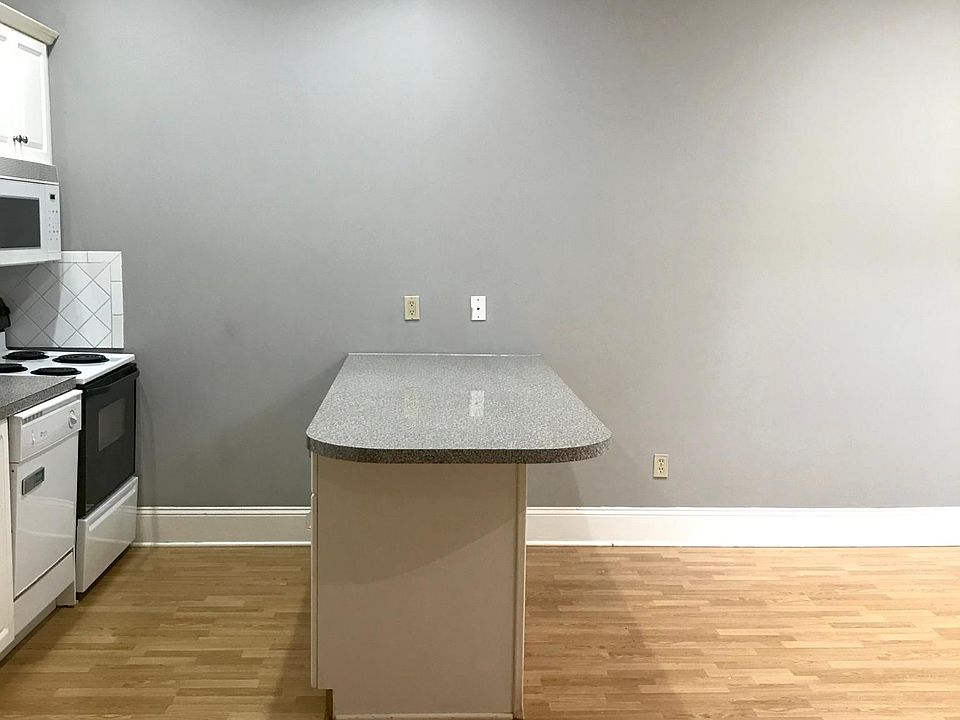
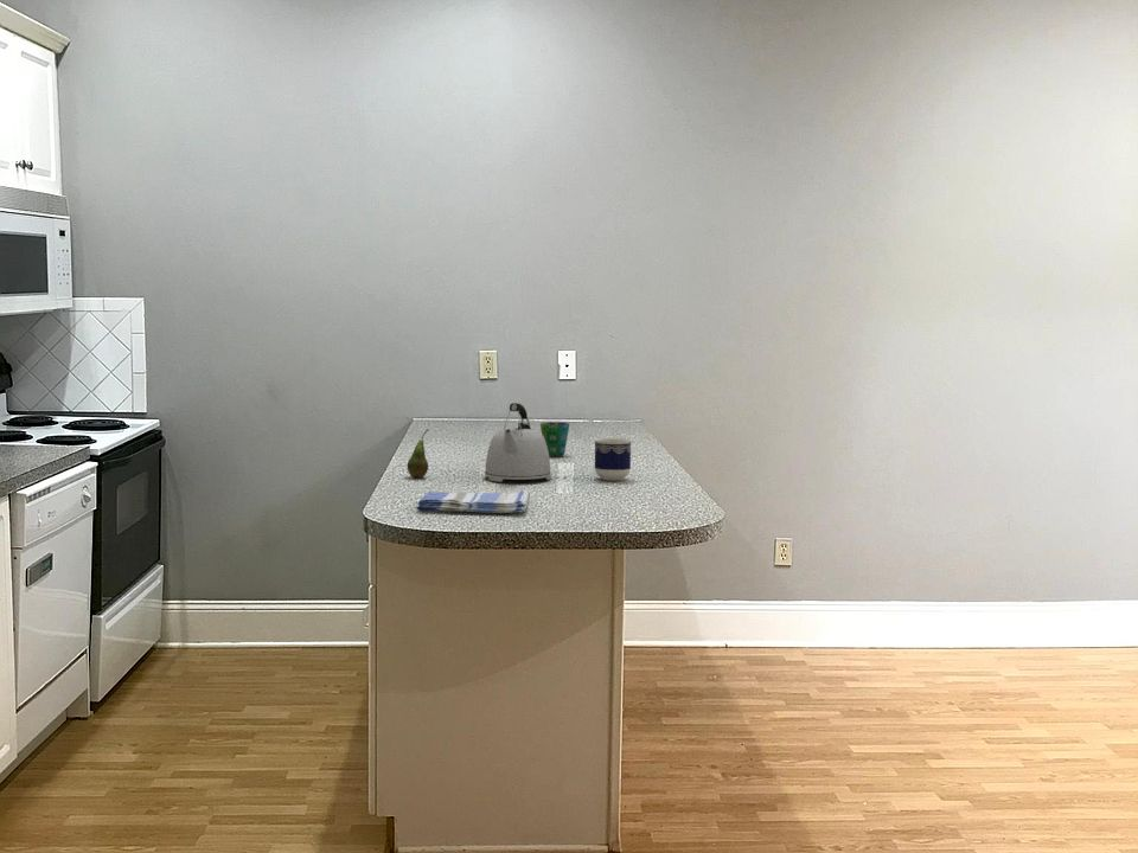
+ dish towel [416,489,531,514]
+ cup [539,421,570,457]
+ fruit [407,429,429,479]
+ kettle [484,402,552,483]
+ cup [593,436,633,481]
